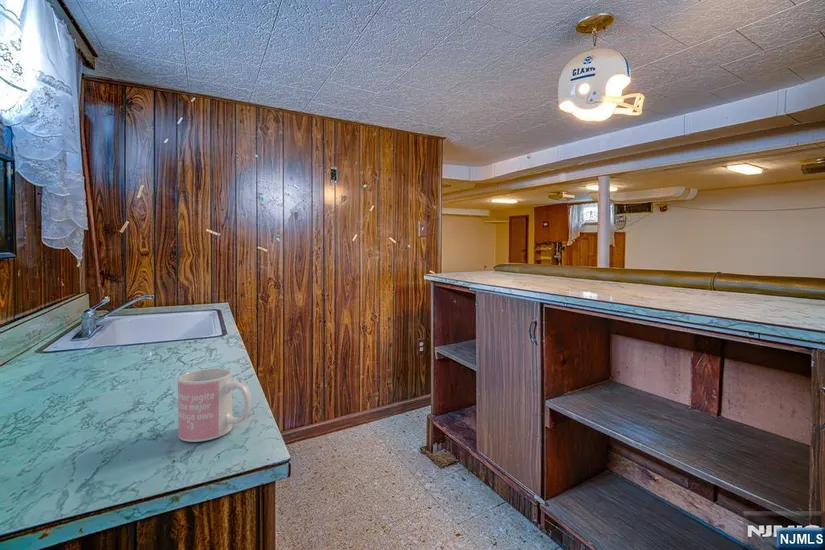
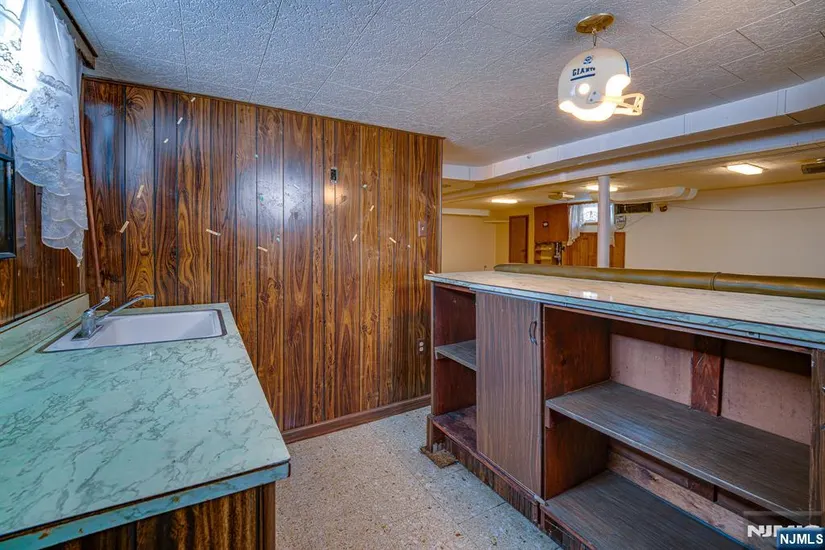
- mug [177,367,253,443]
